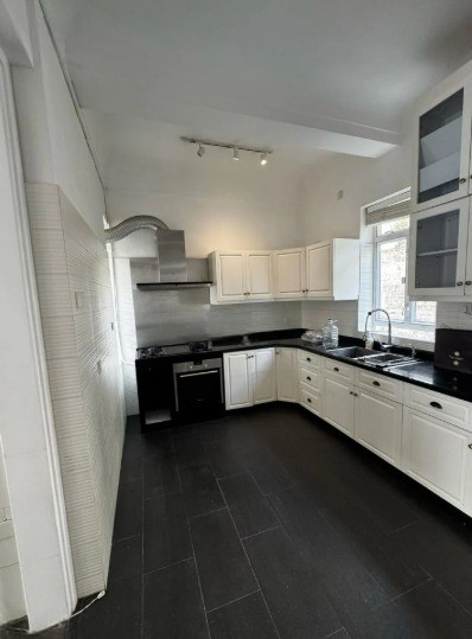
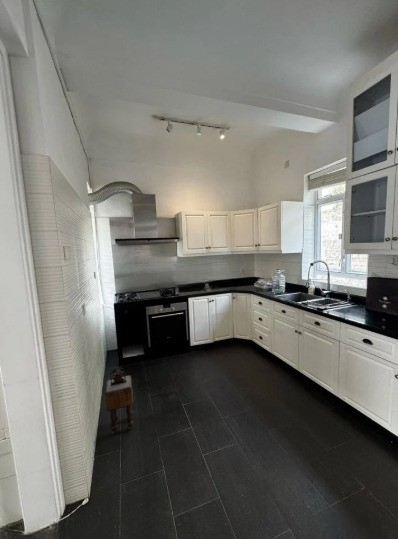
+ stool [104,367,134,435]
